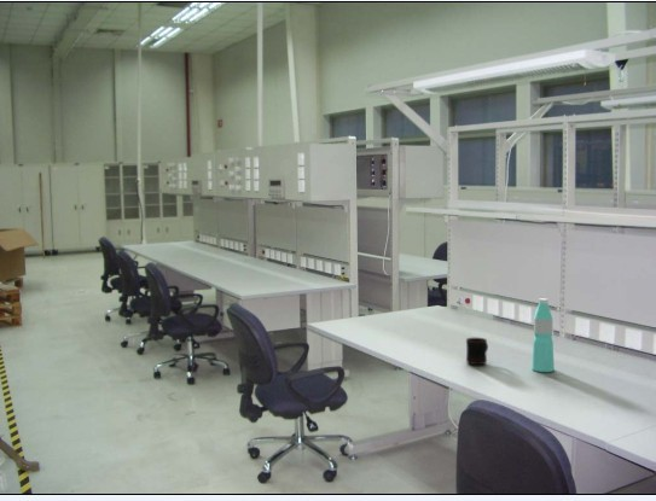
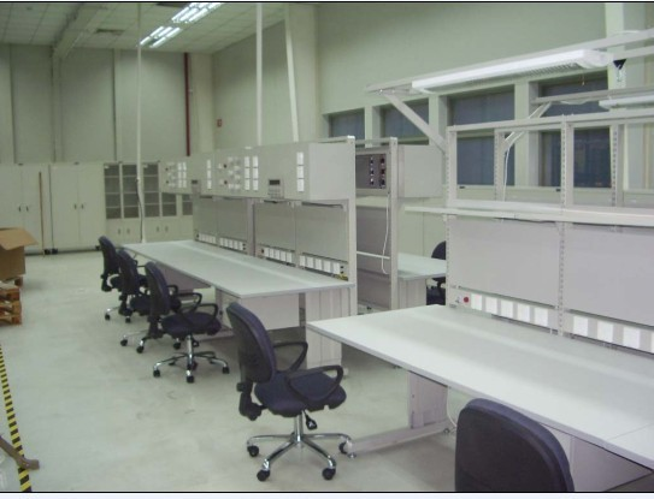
- mug [465,337,489,366]
- water bottle [530,297,556,373]
